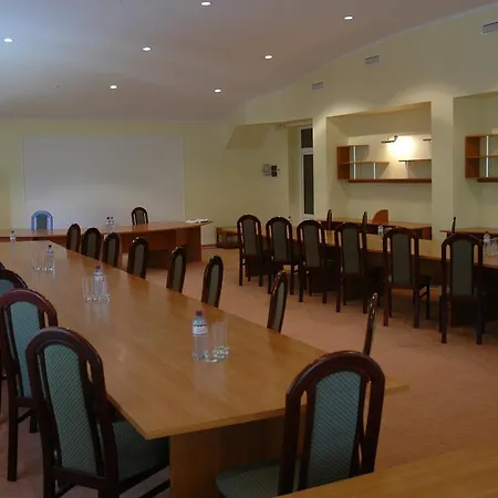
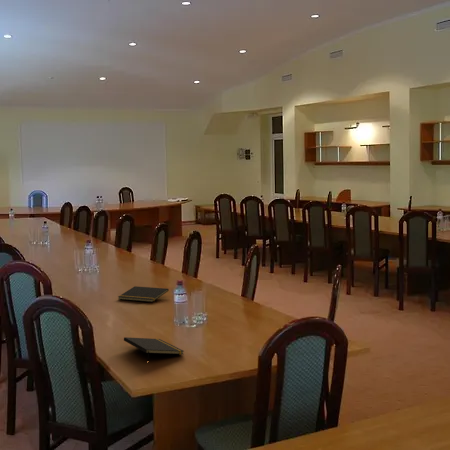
+ notepad [123,336,184,360]
+ notepad [117,285,169,303]
